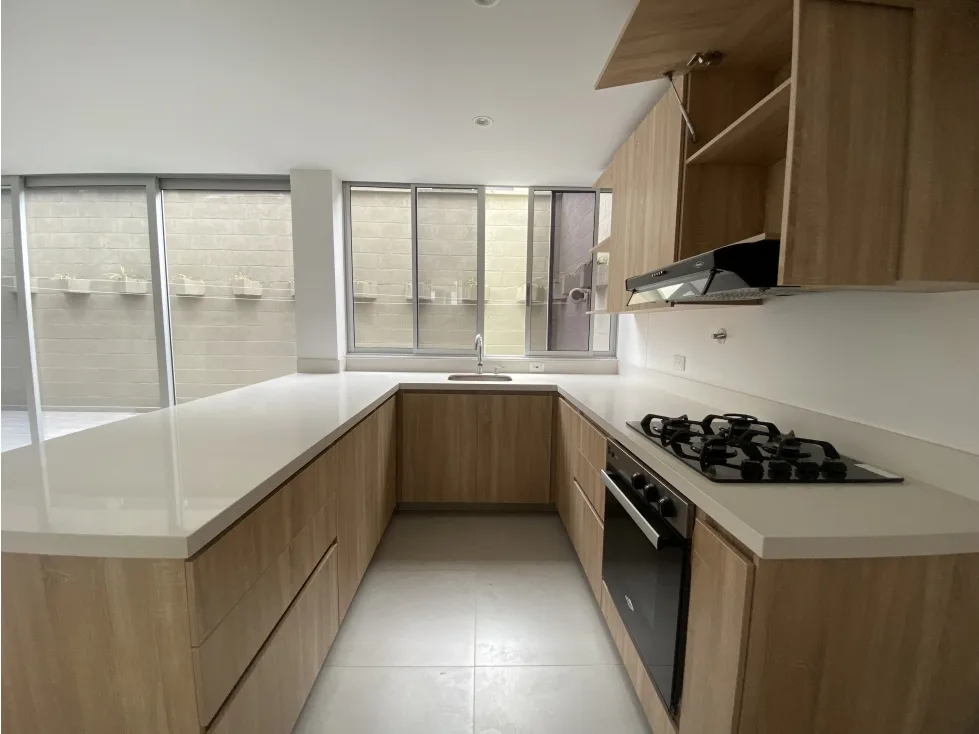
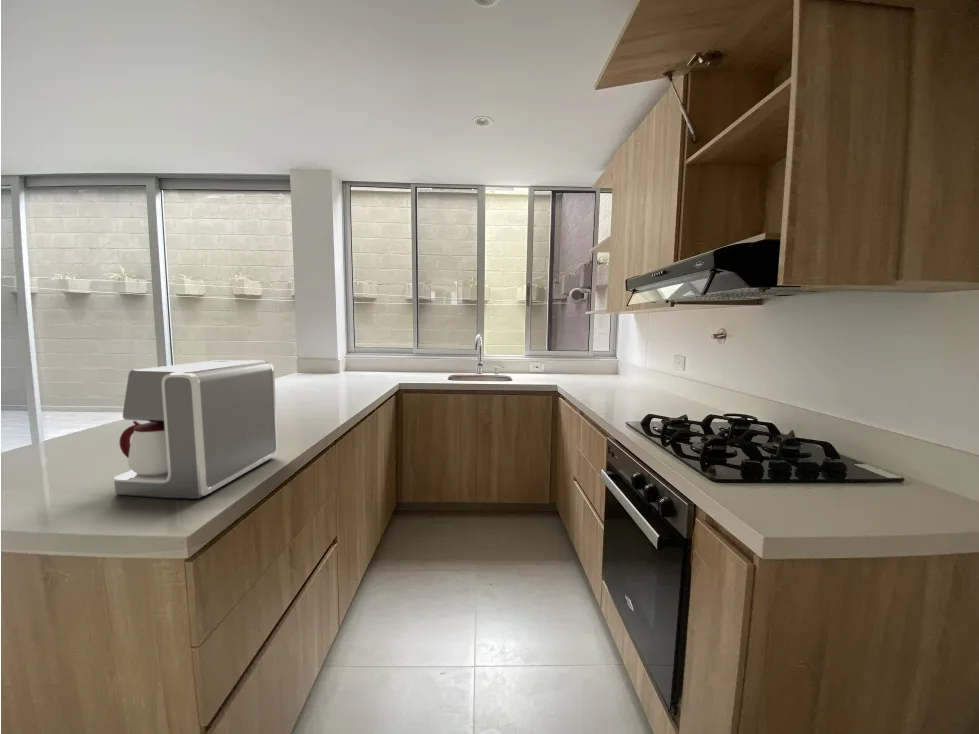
+ coffee maker [113,359,279,500]
